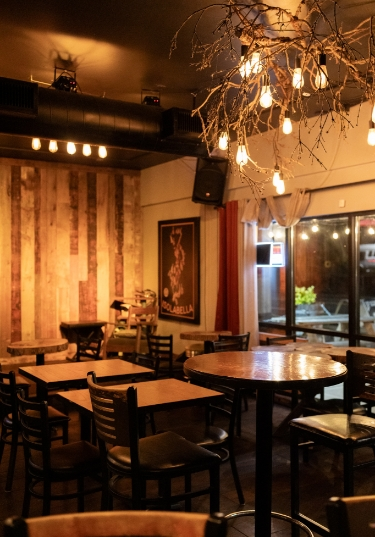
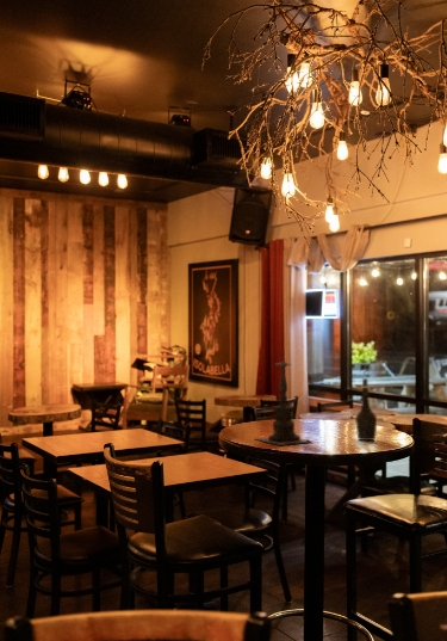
+ bottle [354,363,378,442]
+ candle holder [255,350,313,446]
